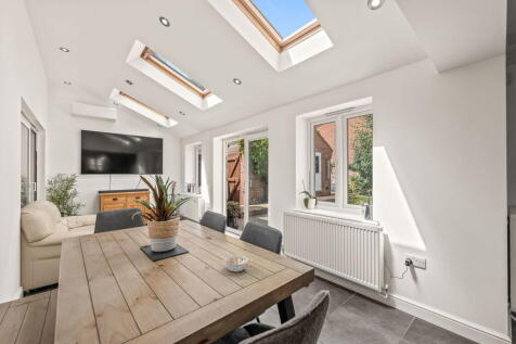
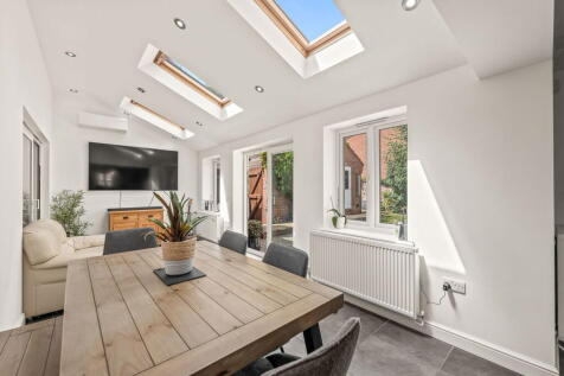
- legume [223,254,249,273]
